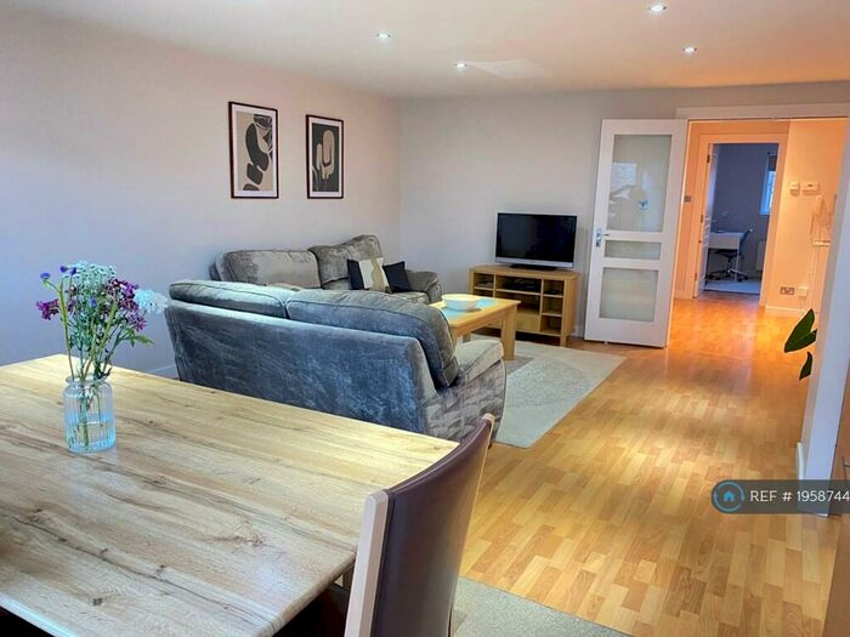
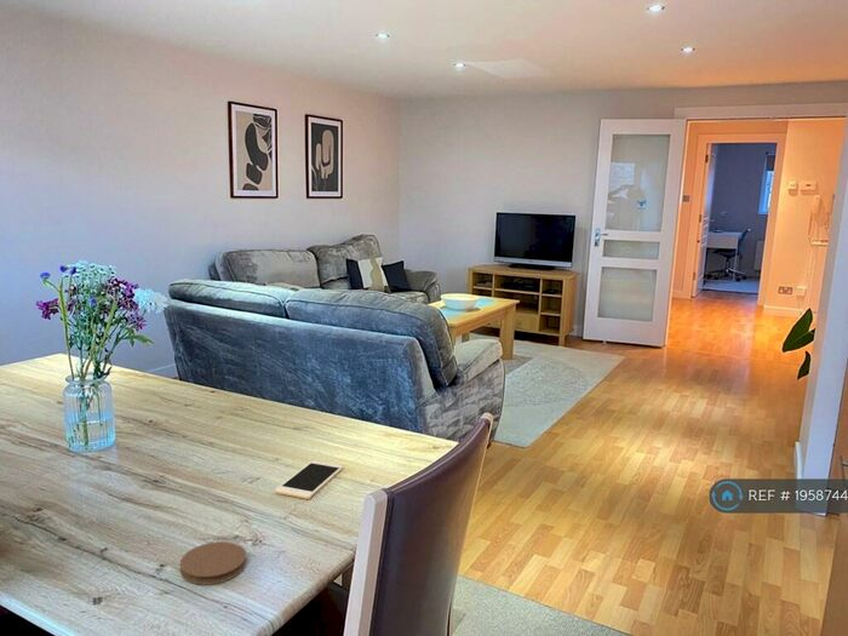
+ coaster [179,540,247,586]
+ cell phone [274,459,344,500]
